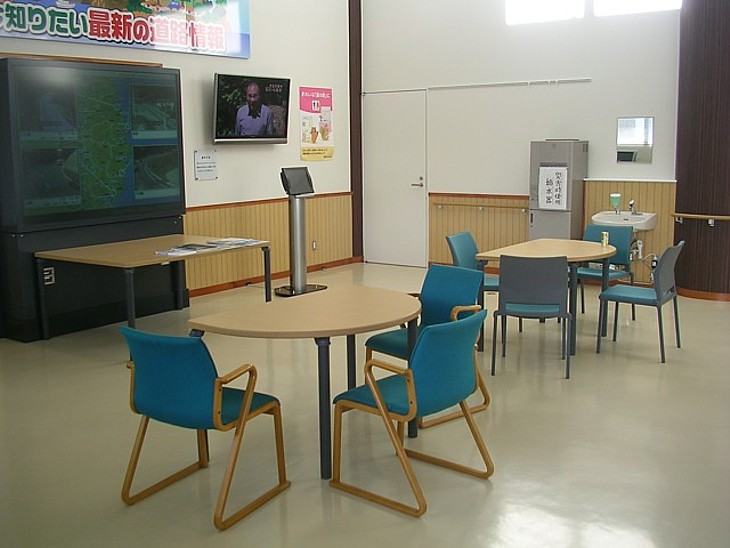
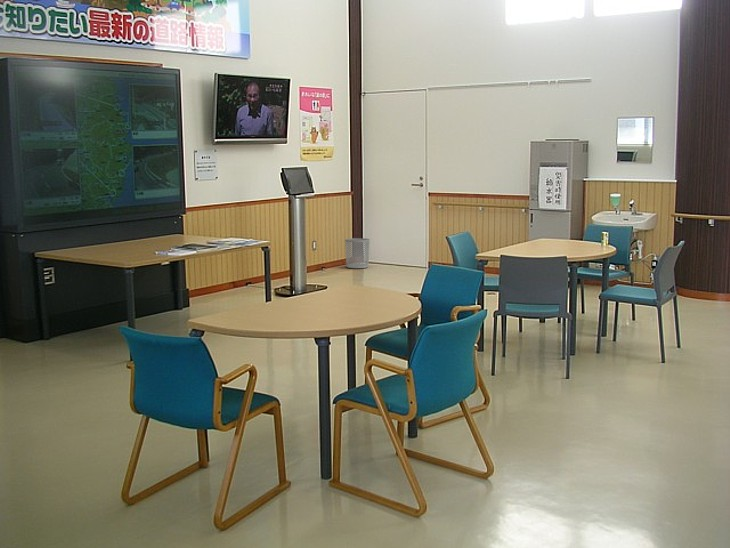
+ waste bin [344,237,370,269]
